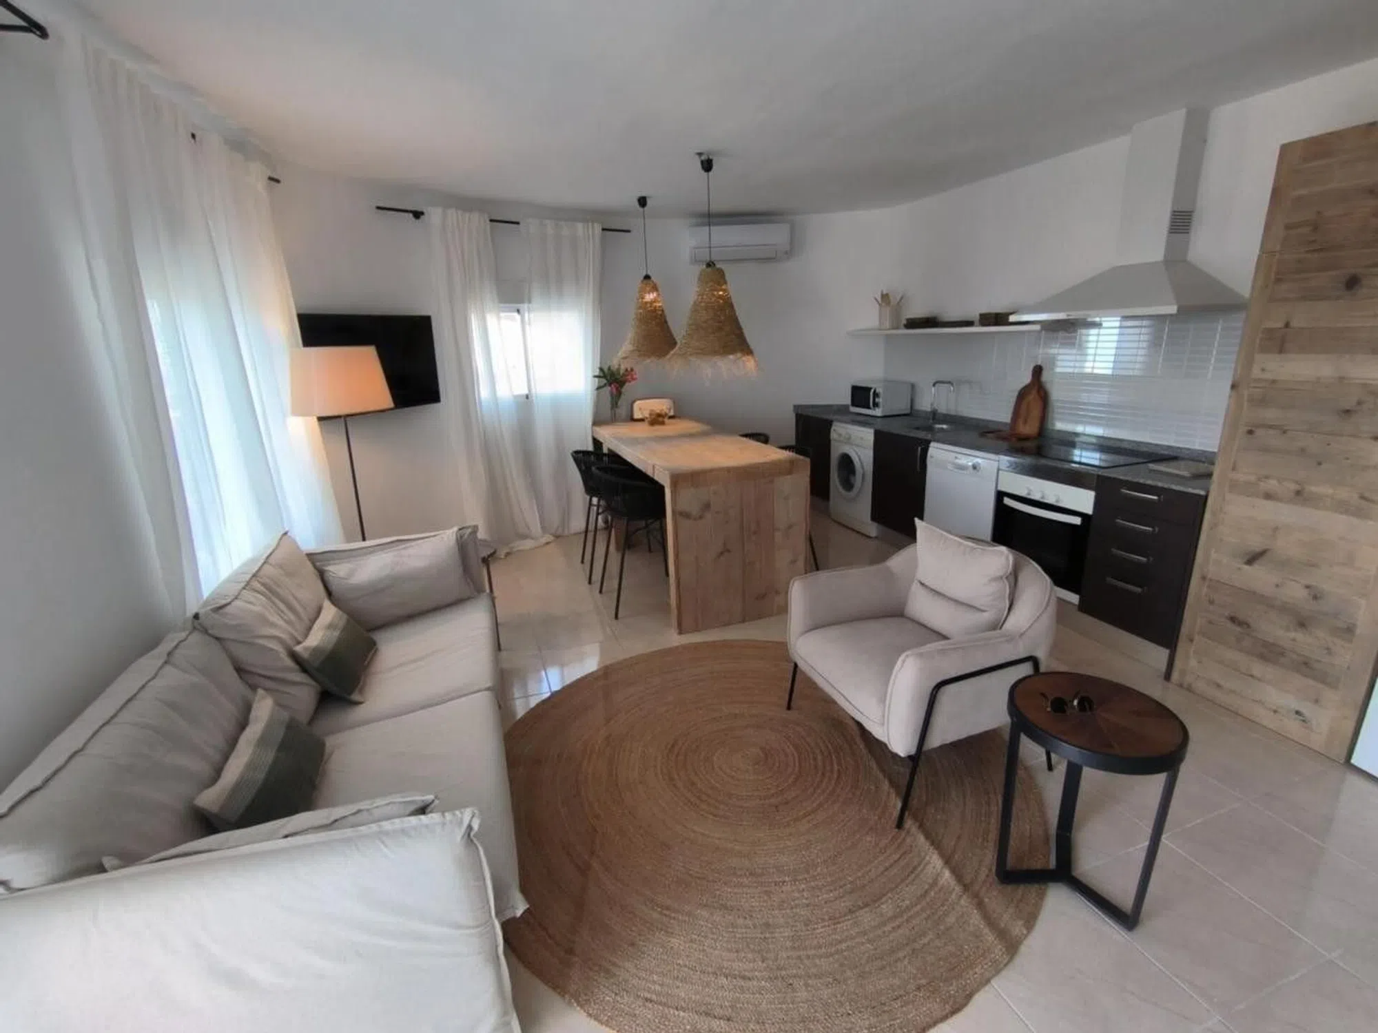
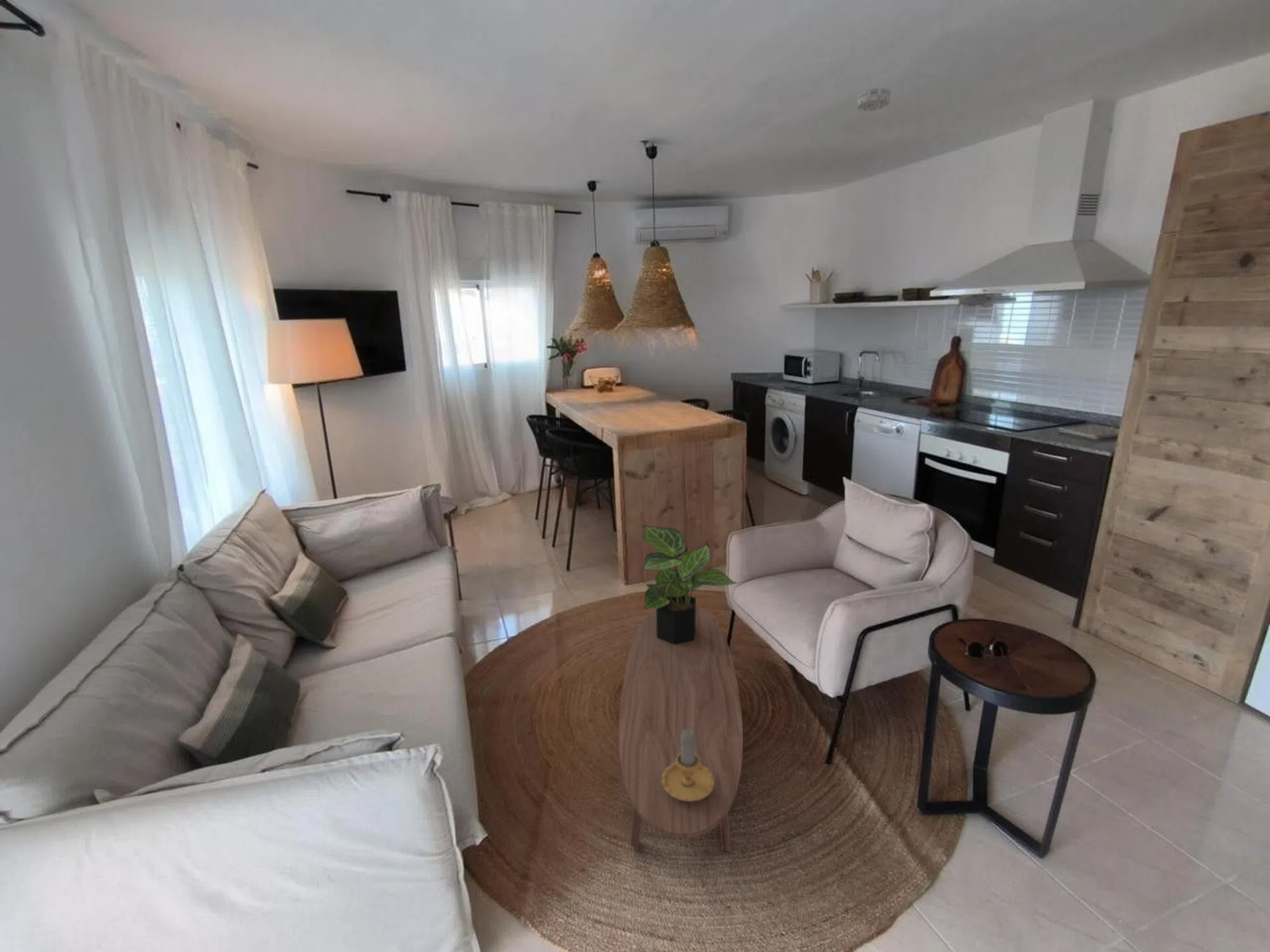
+ potted plant [642,524,738,645]
+ smoke detector [857,87,892,112]
+ candle [662,729,714,801]
+ coffee table [618,605,744,852]
